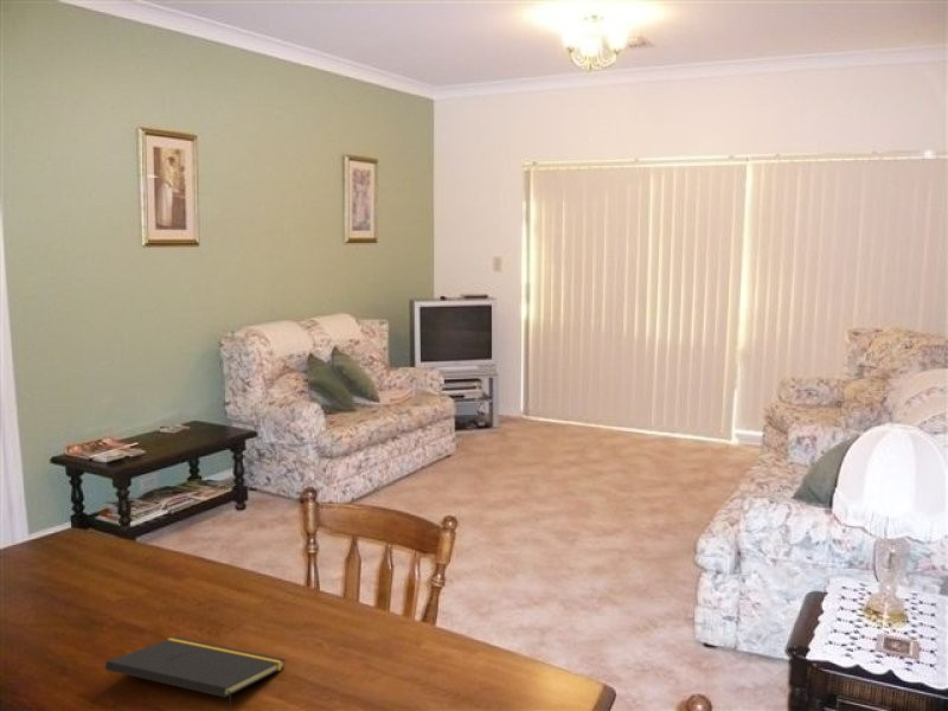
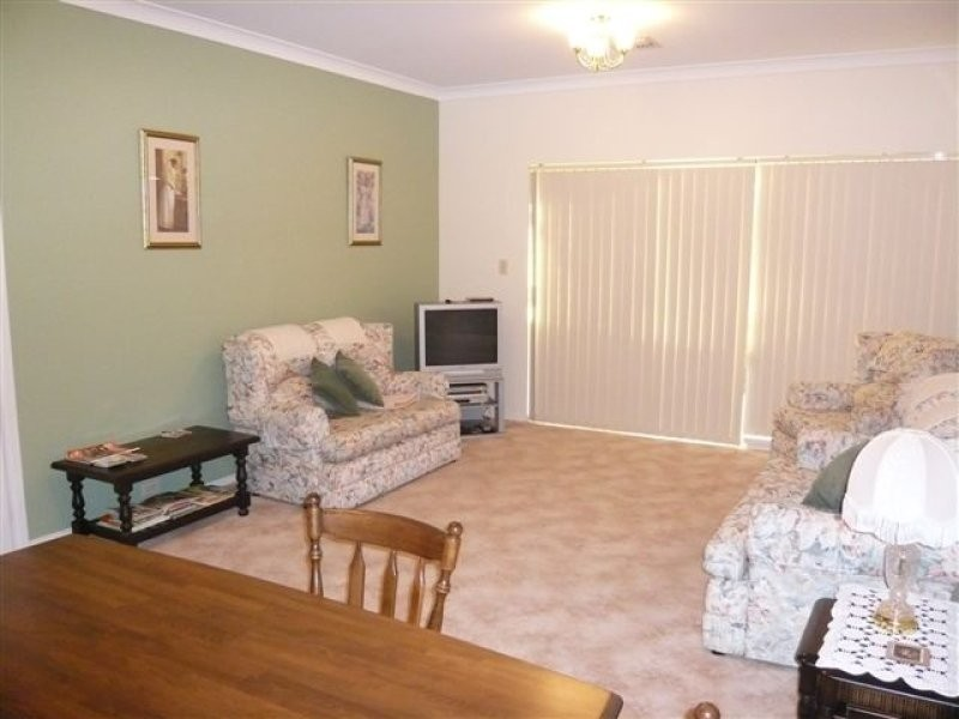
- notepad [104,635,287,711]
